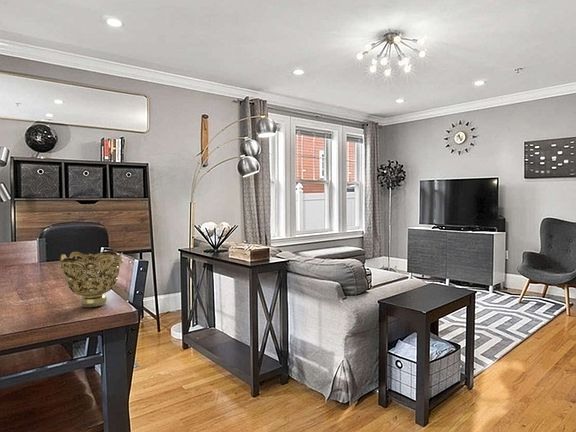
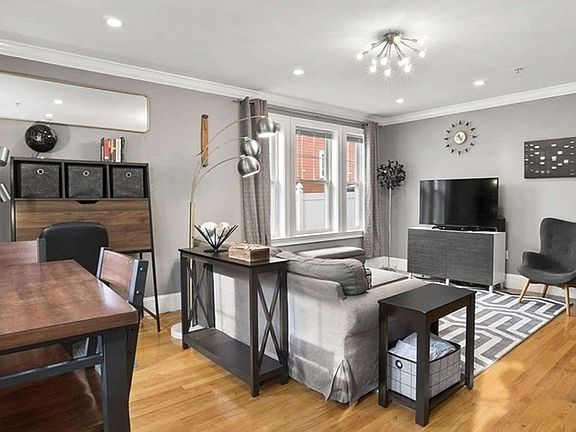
- decorative bowl [57,250,124,308]
